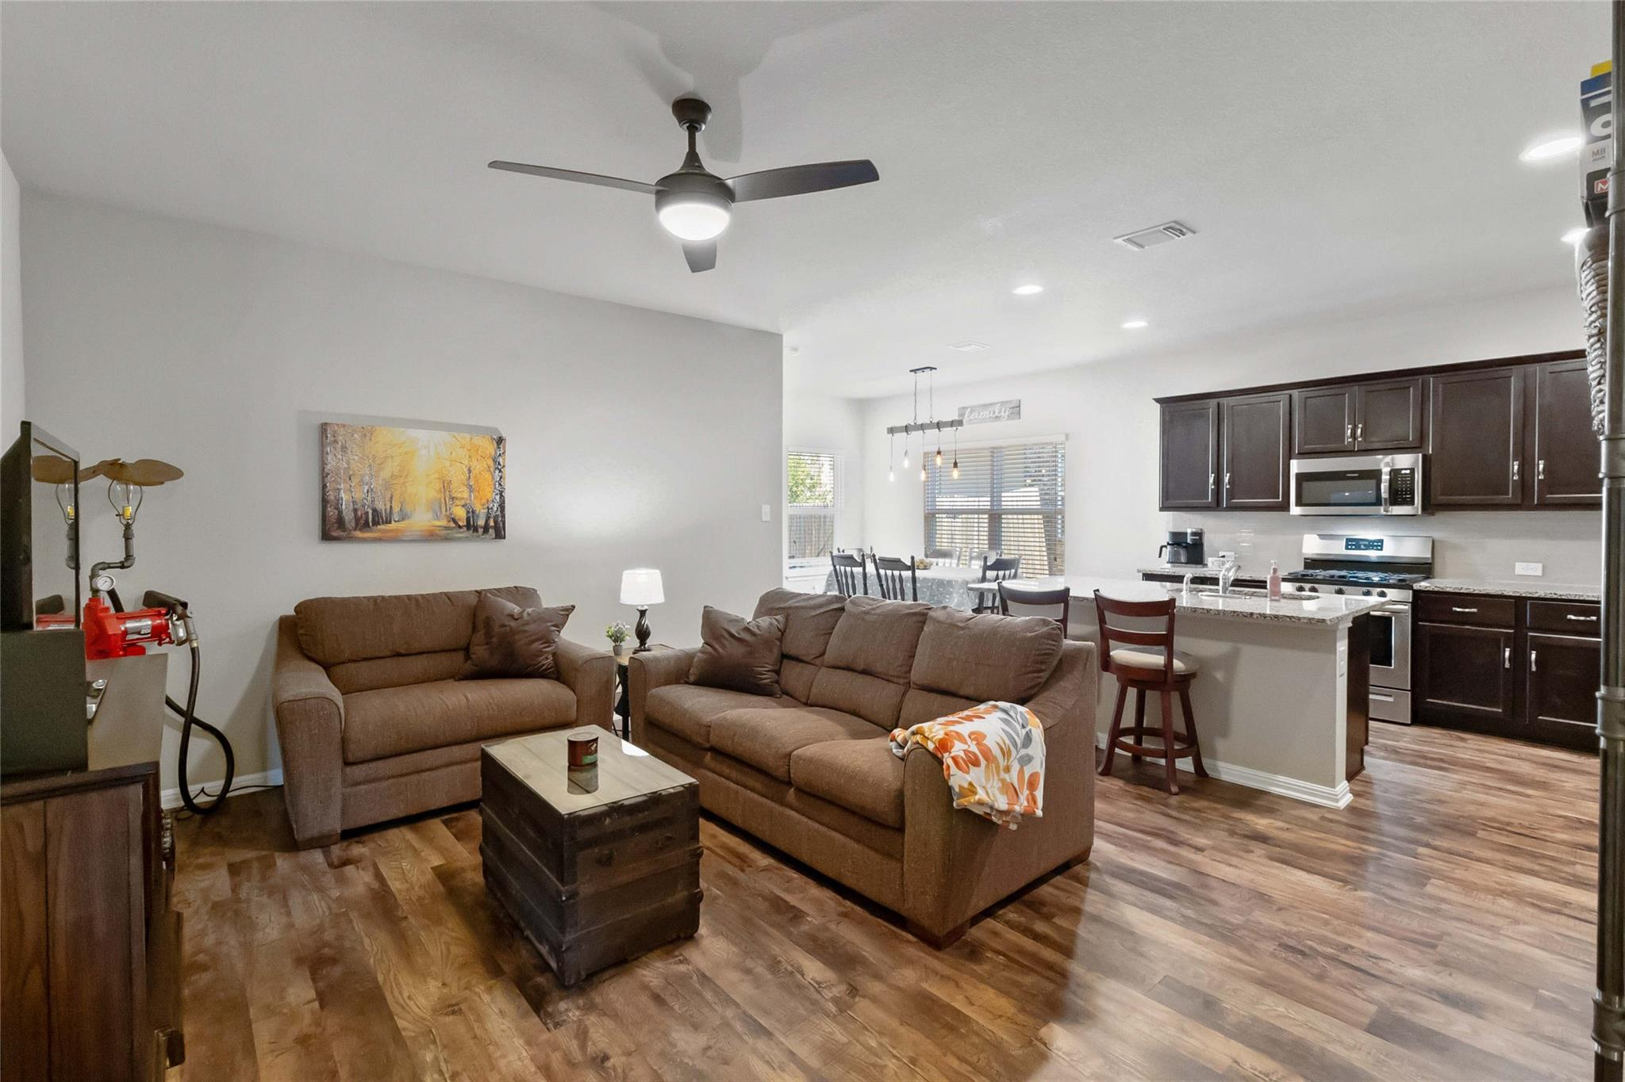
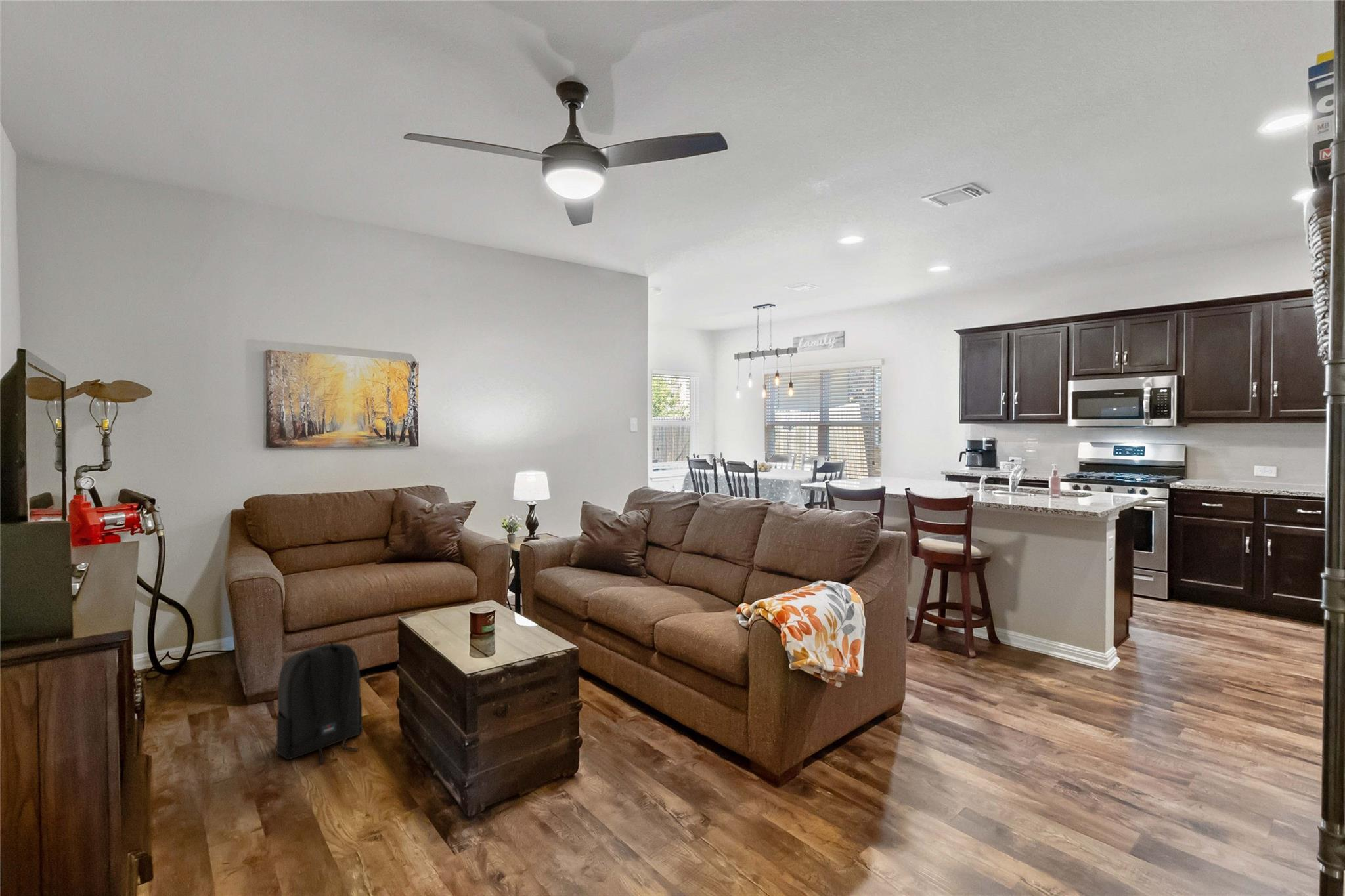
+ backpack [275,639,363,764]
